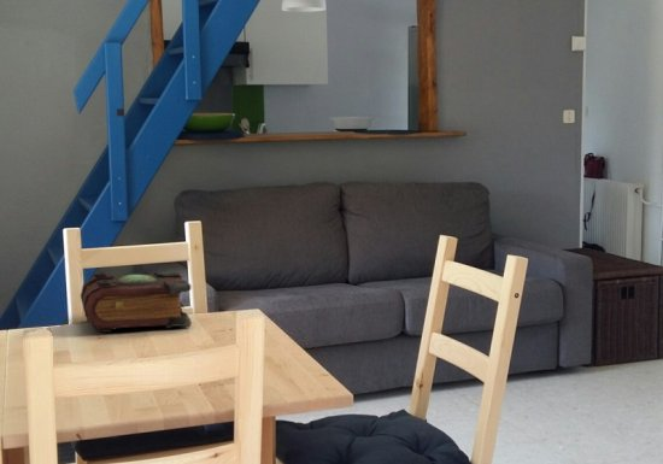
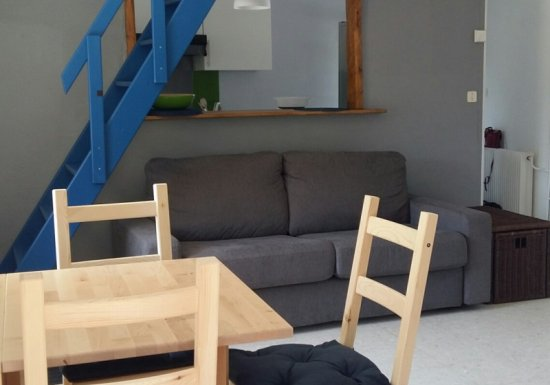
- book [80,270,193,334]
